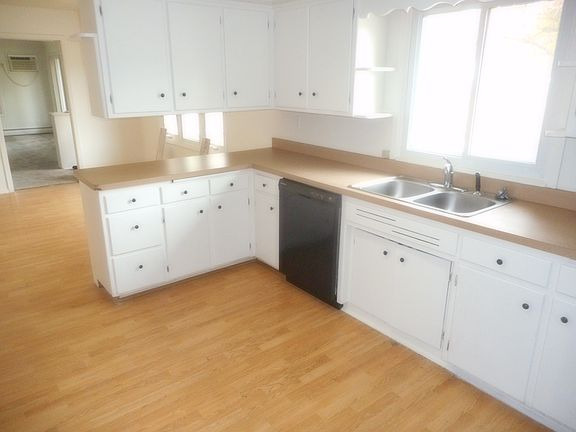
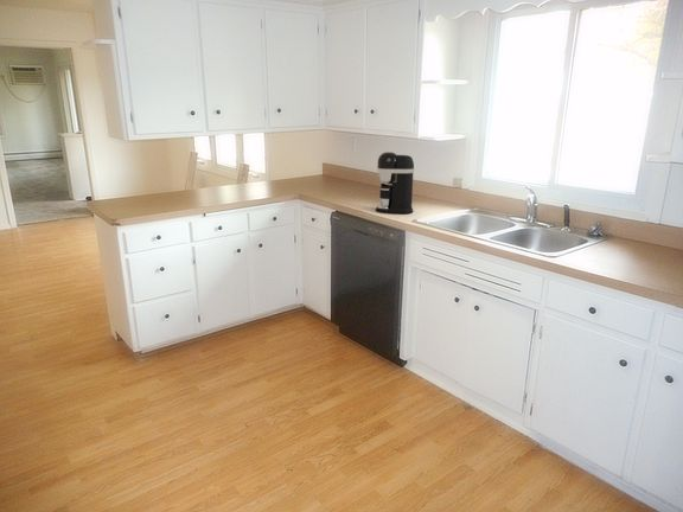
+ coffee maker [375,151,415,215]
